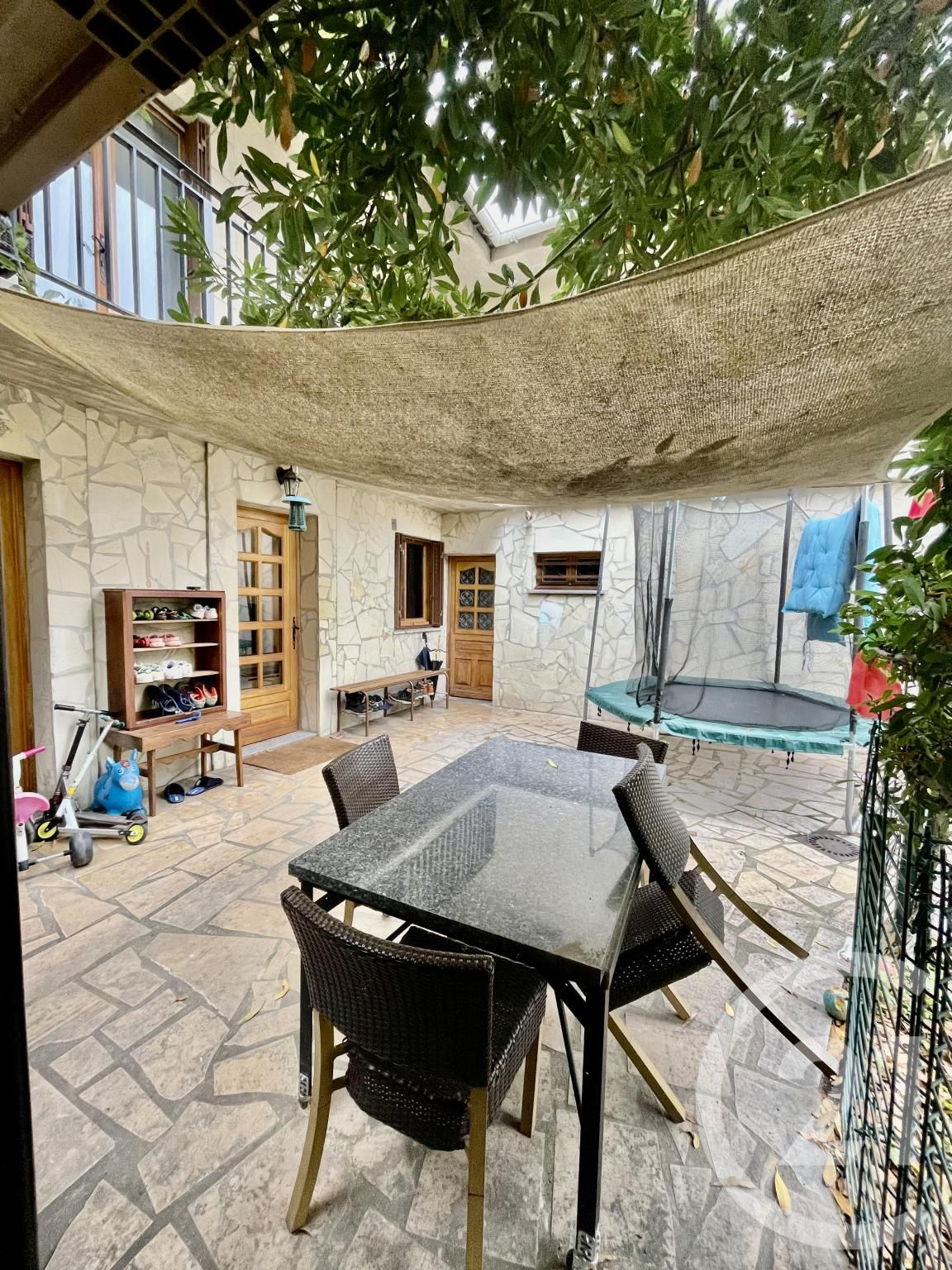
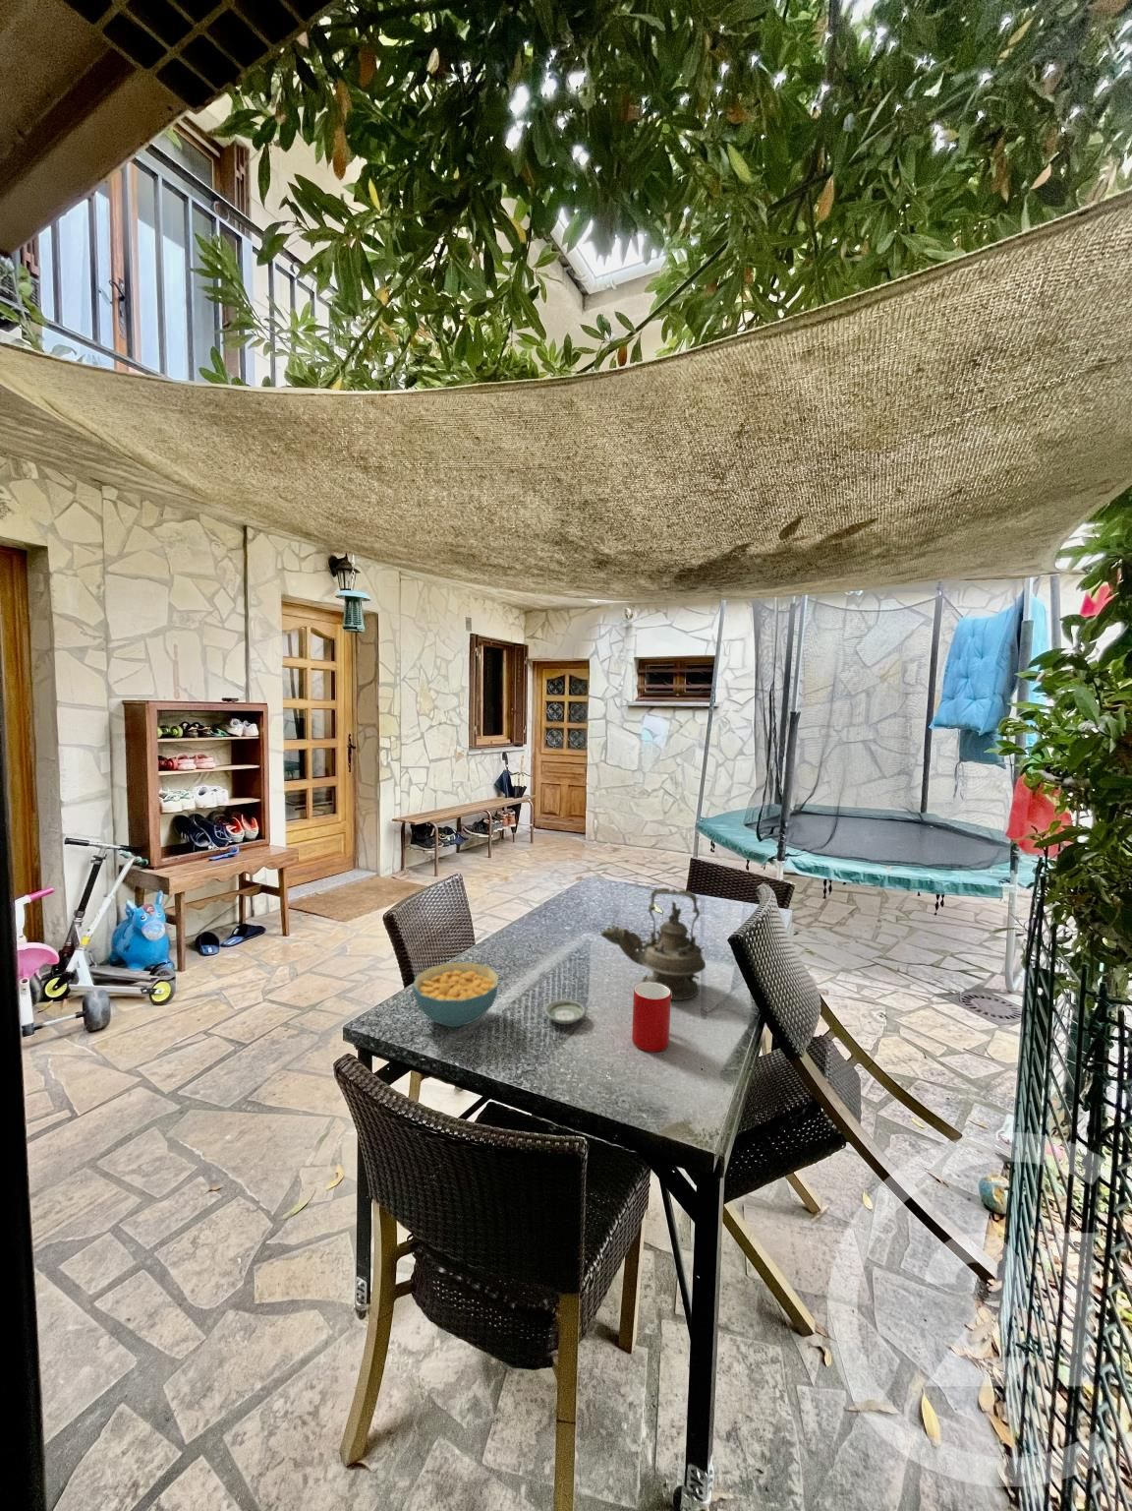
+ saucer [543,998,586,1026]
+ cup [631,982,672,1053]
+ teapot [600,888,706,1002]
+ cereal bowl [411,961,501,1028]
